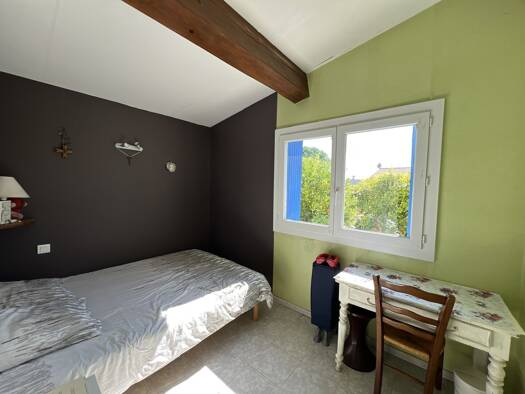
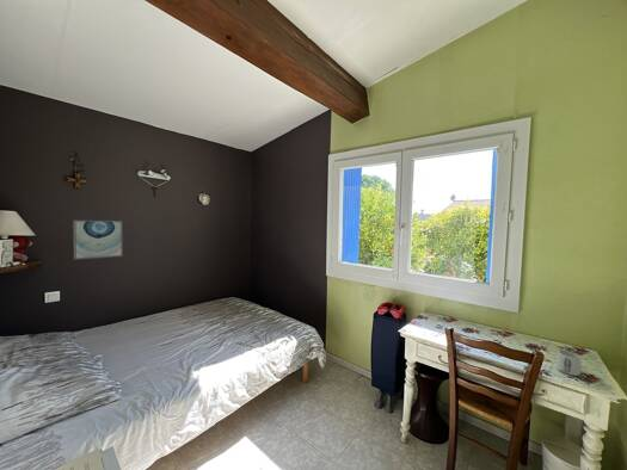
+ wall art [73,219,124,260]
+ mug [555,348,583,377]
